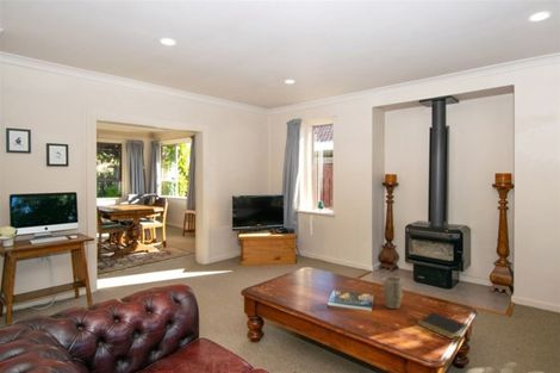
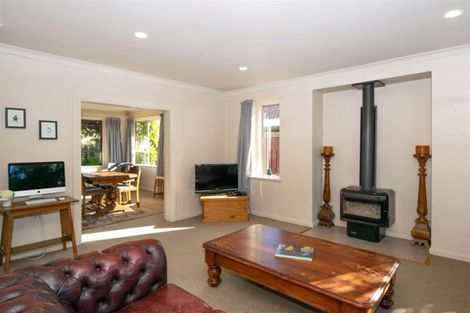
- plant pot [381,275,404,310]
- notepad [416,311,468,340]
